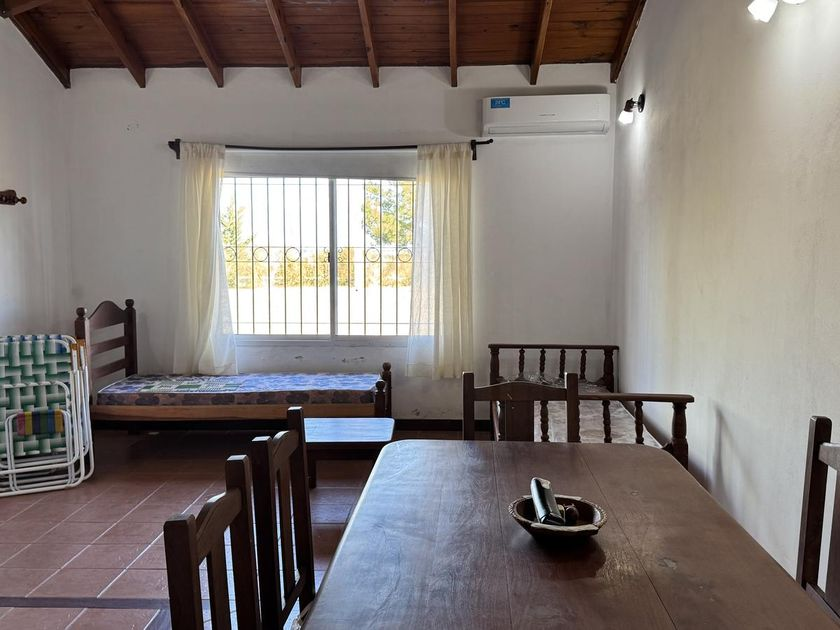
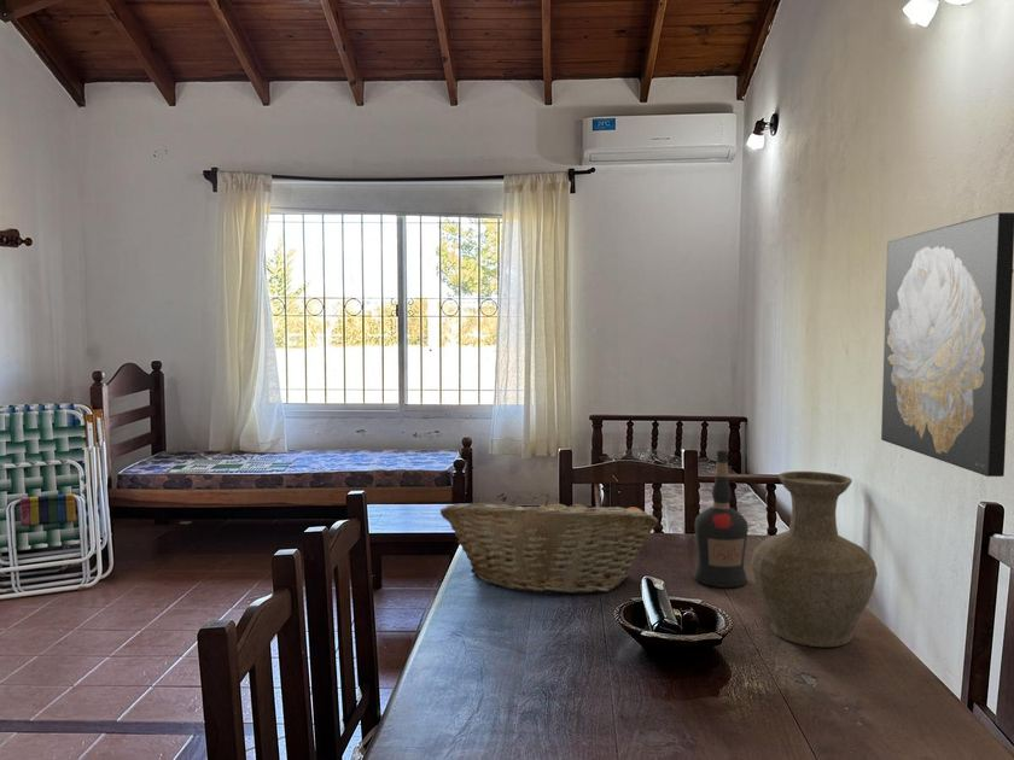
+ liquor bottle [693,449,750,589]
+ vase [750,470,879,648]
+ wall art [880,211,1014,478]
+ fruit basket [439,493,659,596]
